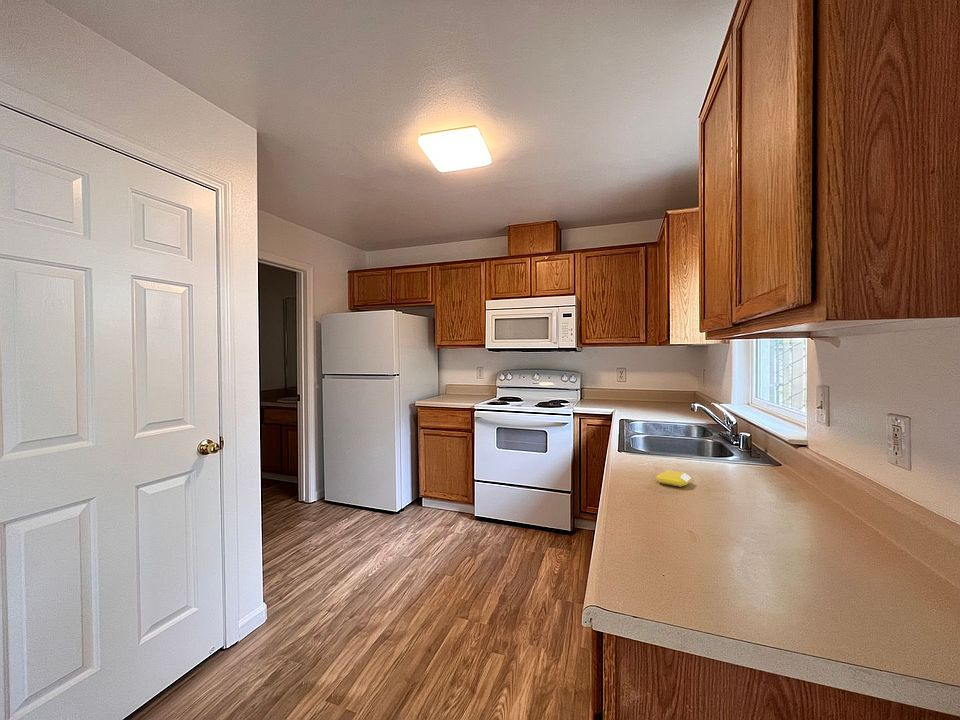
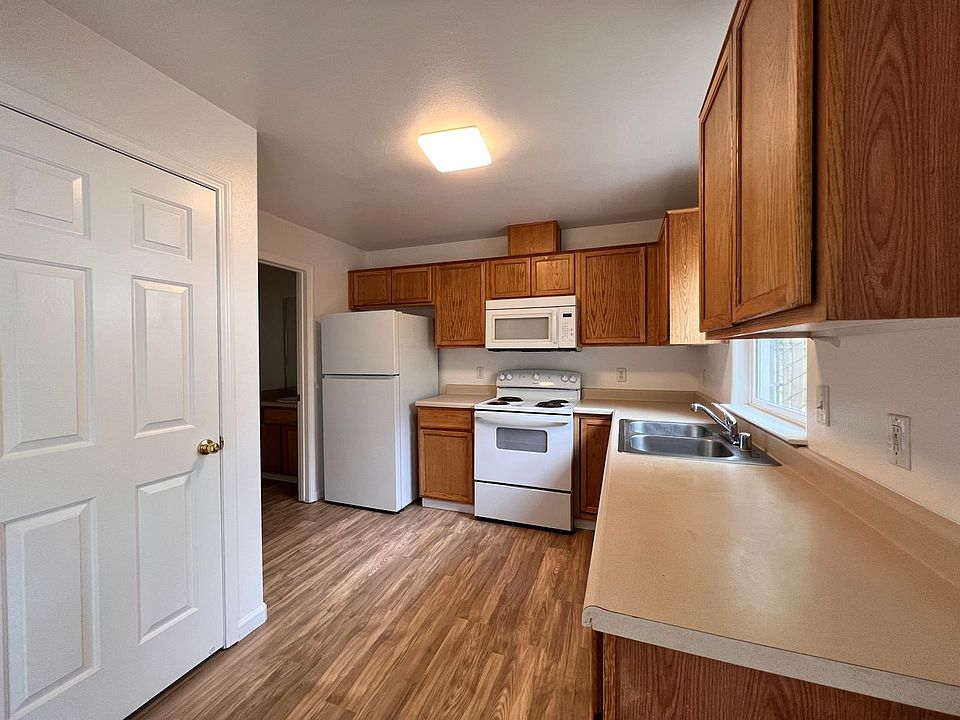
- soap bar [655,469,692,488]
